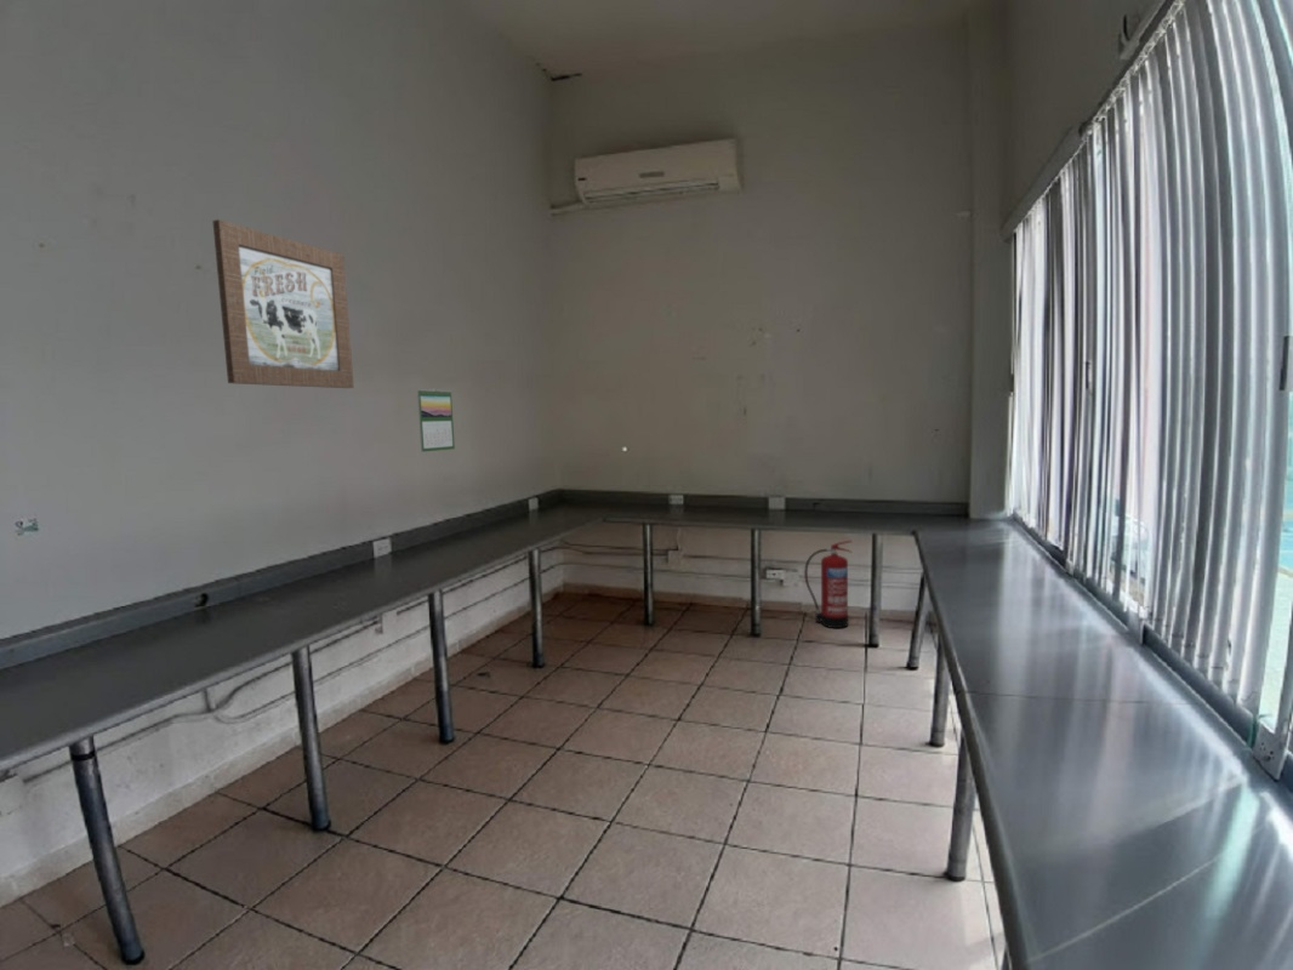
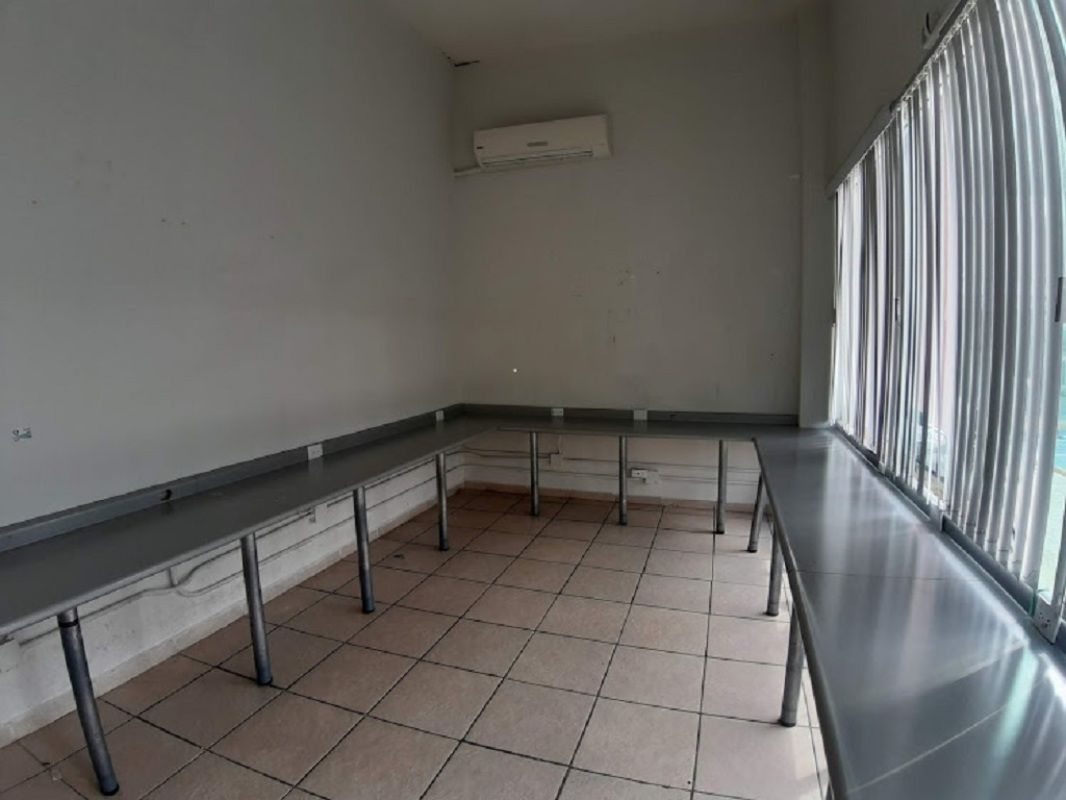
- calendar [416,388,456,453]
- fire extinguisher [803,540,854,629]
- wall art [211,218,355,389]
